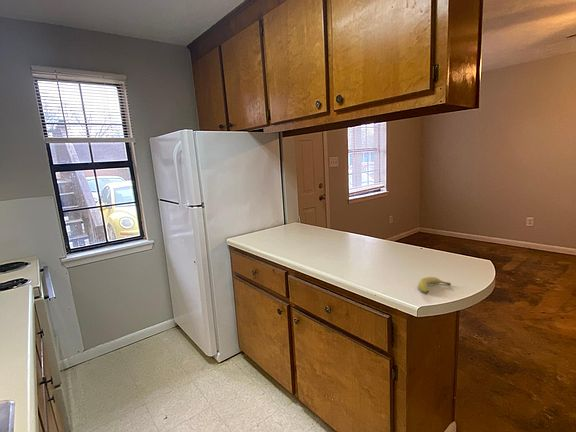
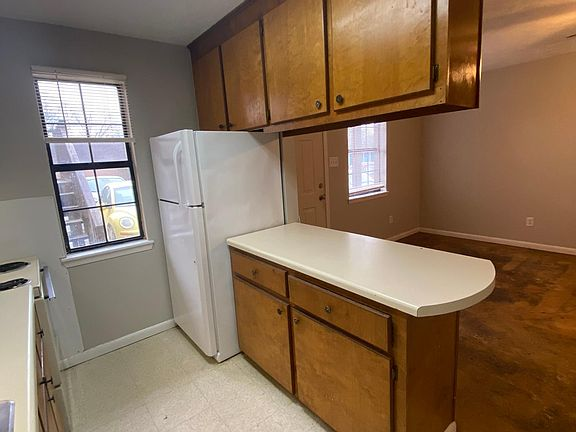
- fruit [418,276,452,294]
